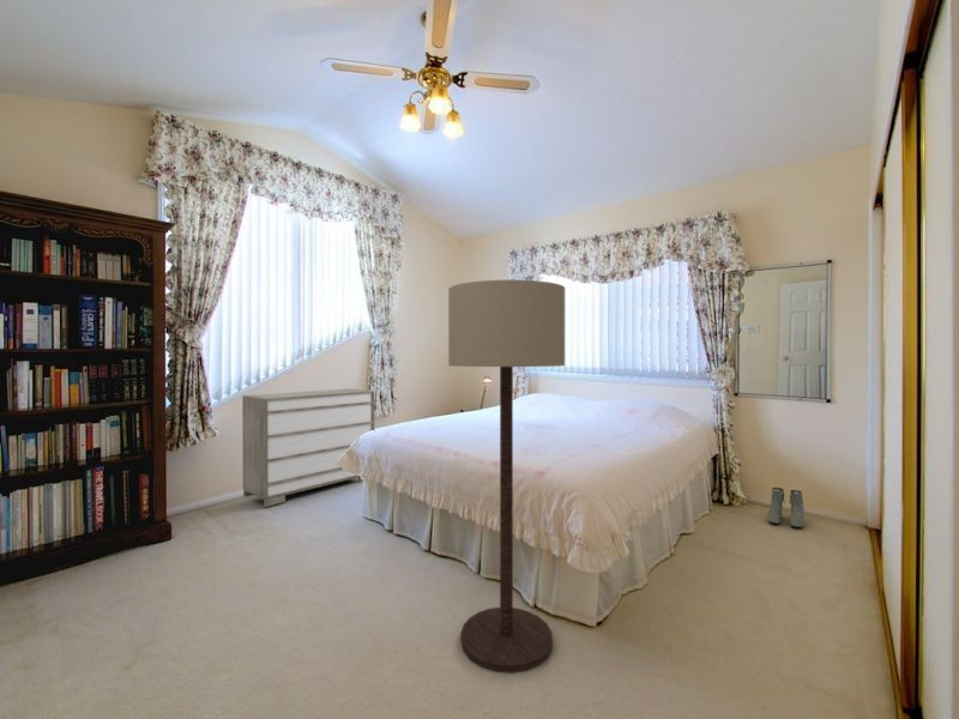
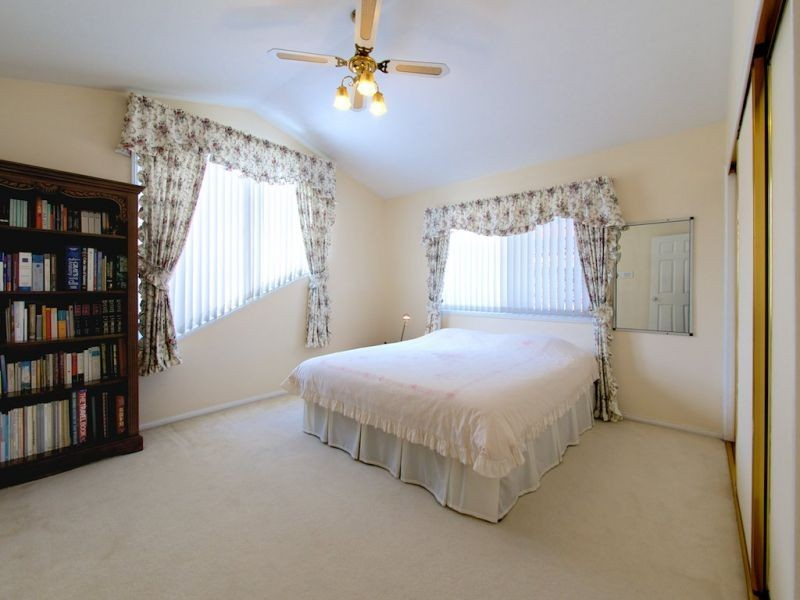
- dresser [241,387,375,508]
- boots [767,487,806,528]
- floor lamp [447,279,566,675]
